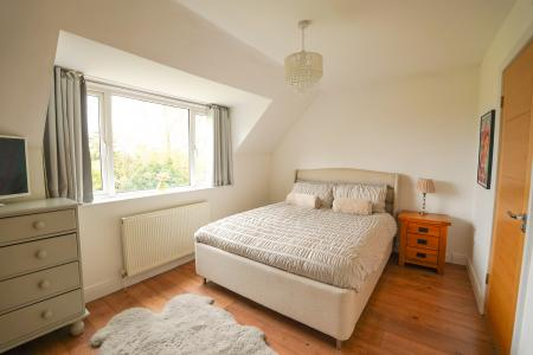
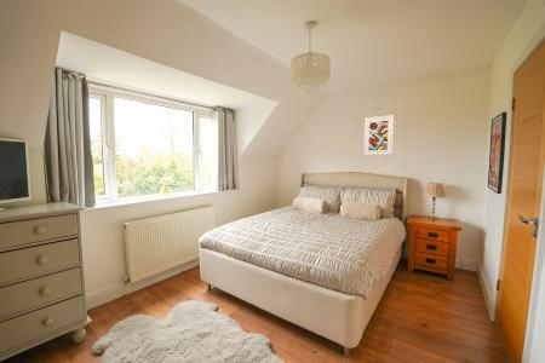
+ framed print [362,114,395,156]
